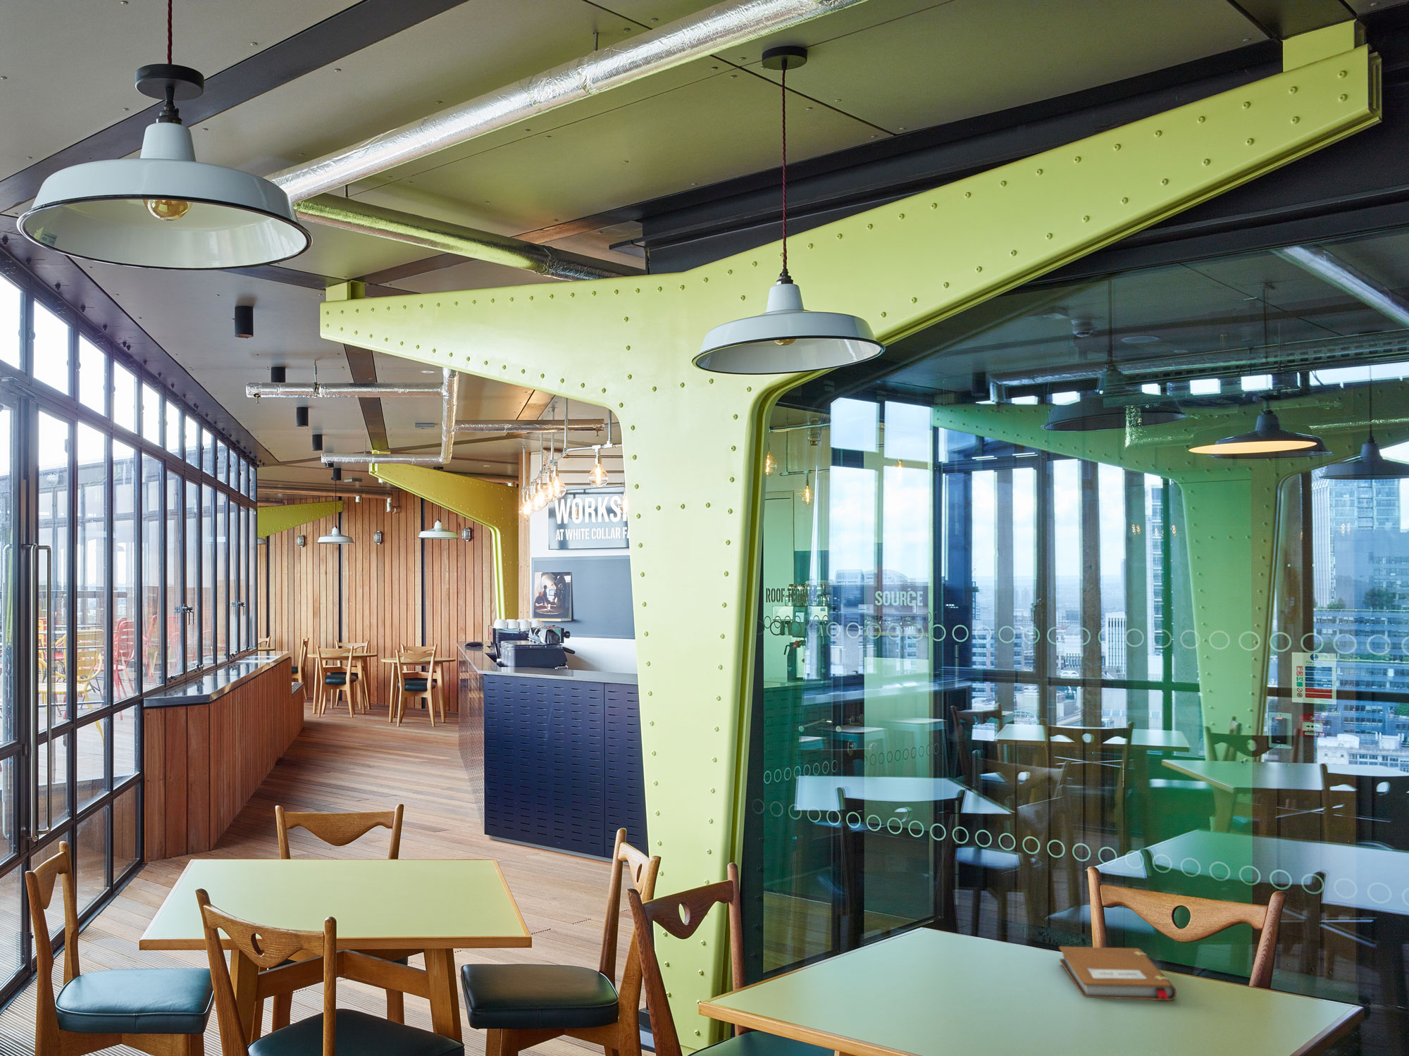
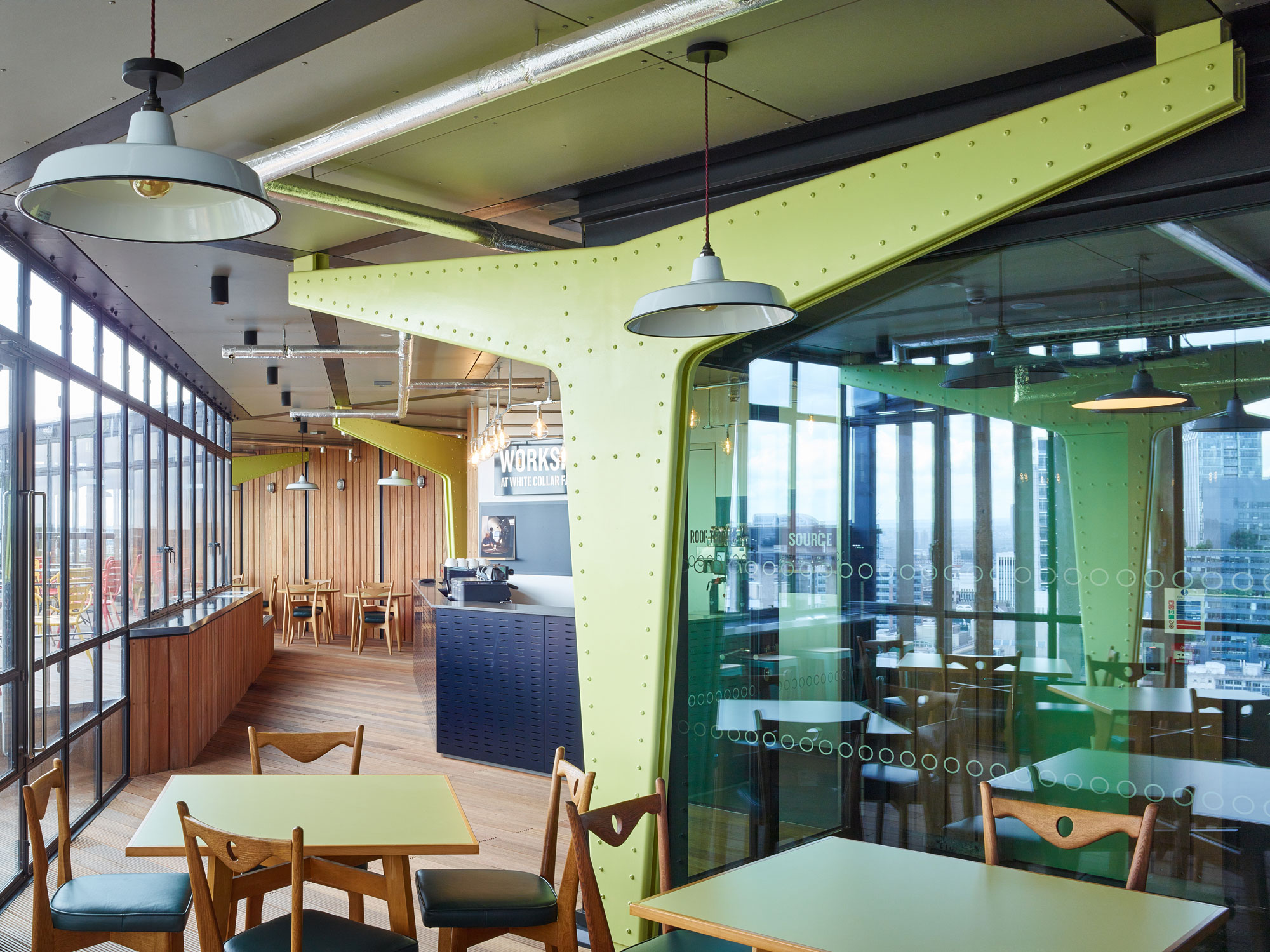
- notebook [1058,946,1177,1001]
